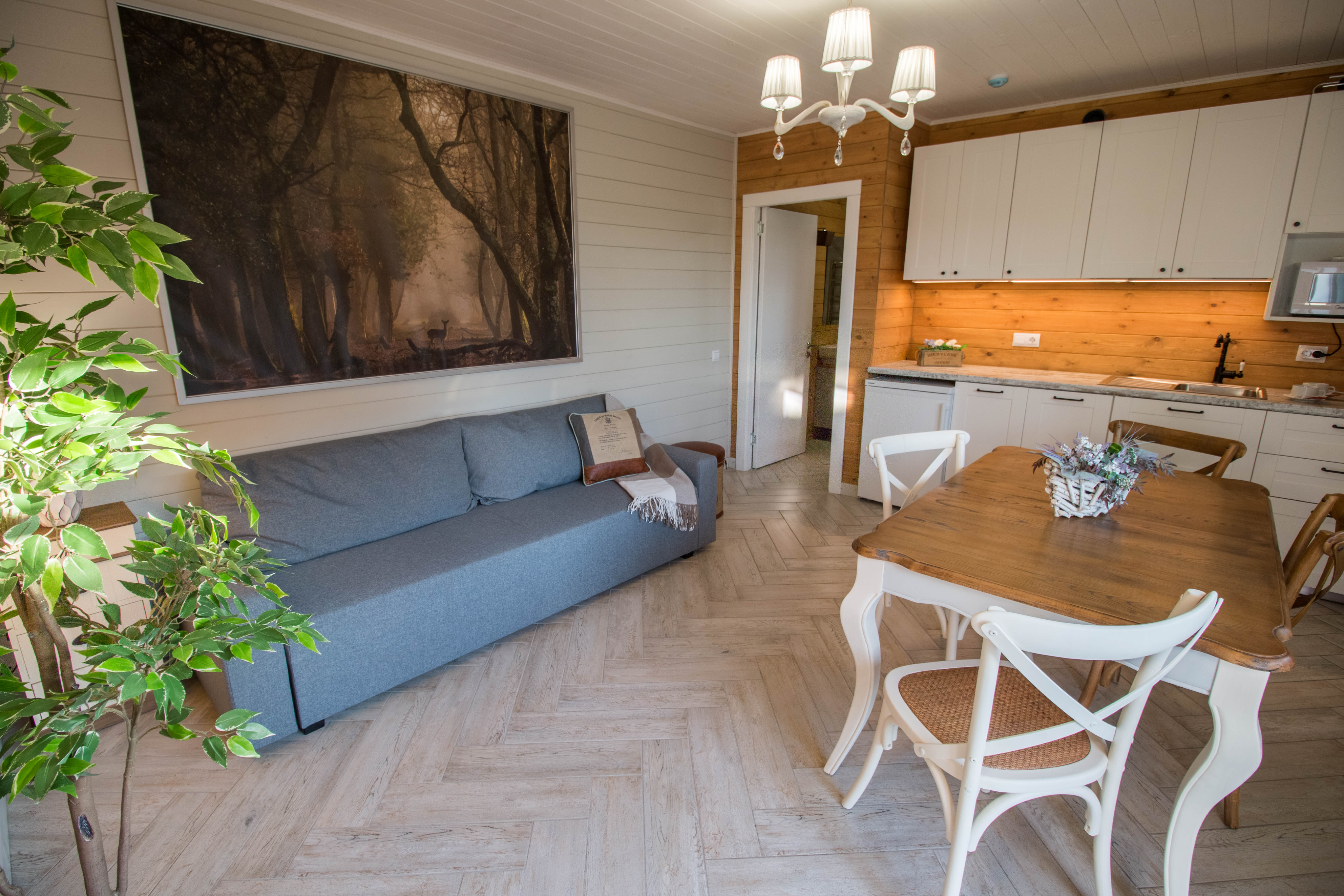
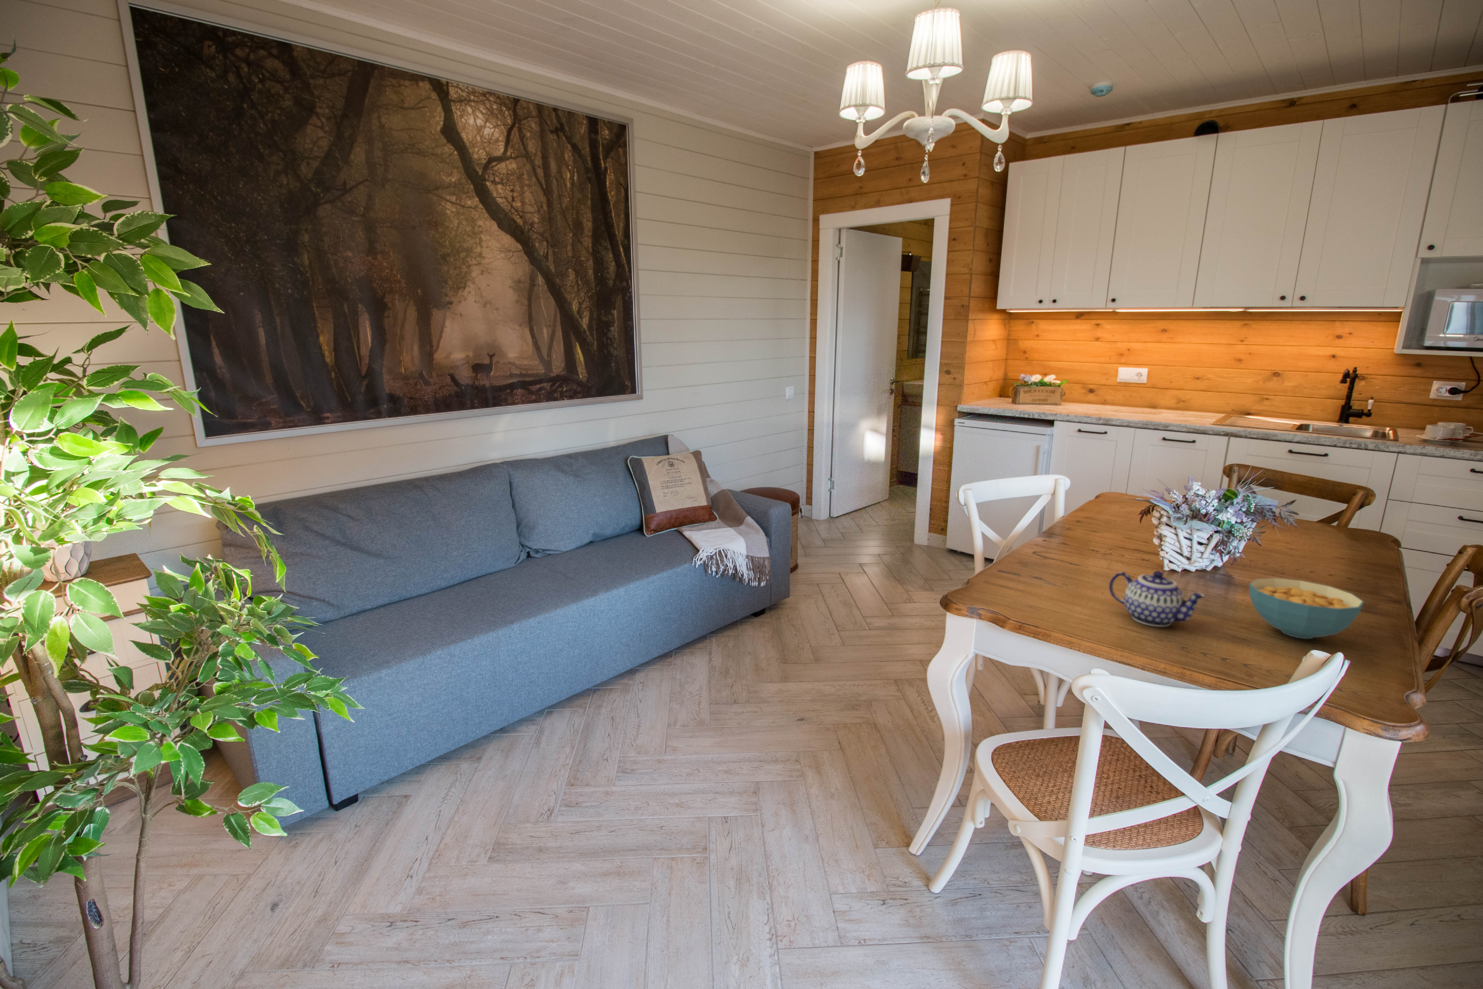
+ cereal bowl [1249,577,1364,639]
+ teapot [1109,571,1206,627]
